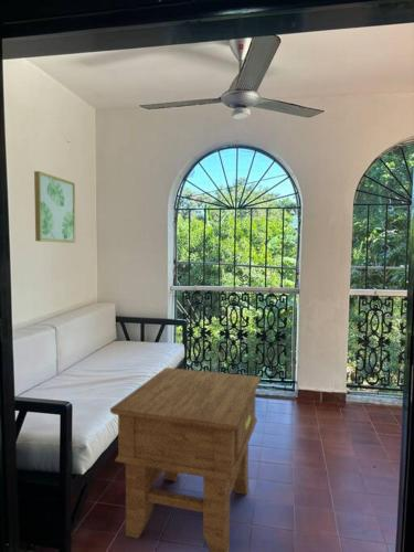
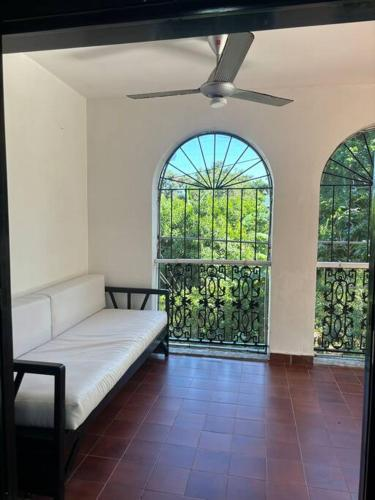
- wall art [33,170,76,244]
- side table [109,367,262,552]
